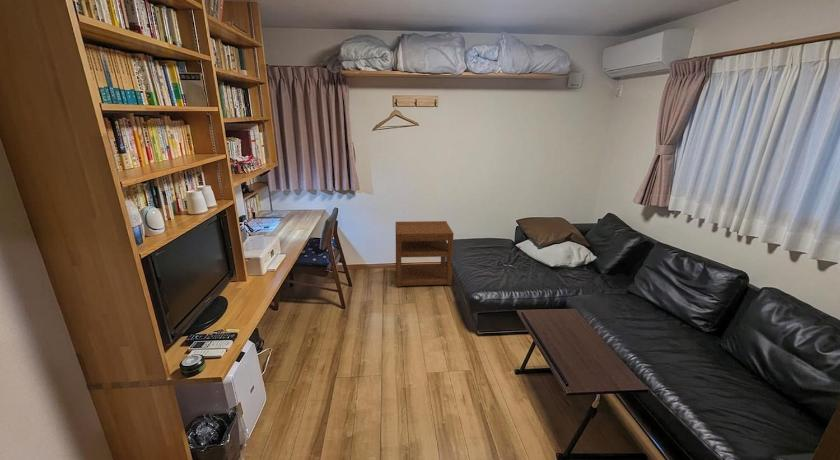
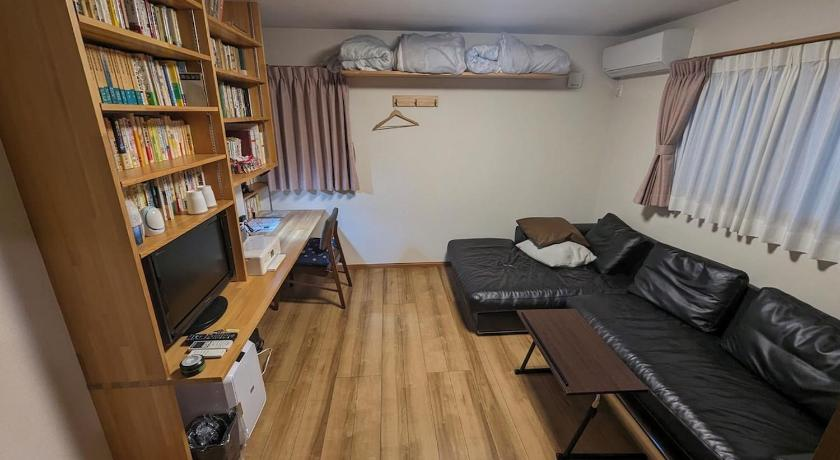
- nightstand [395,220,454,288]
